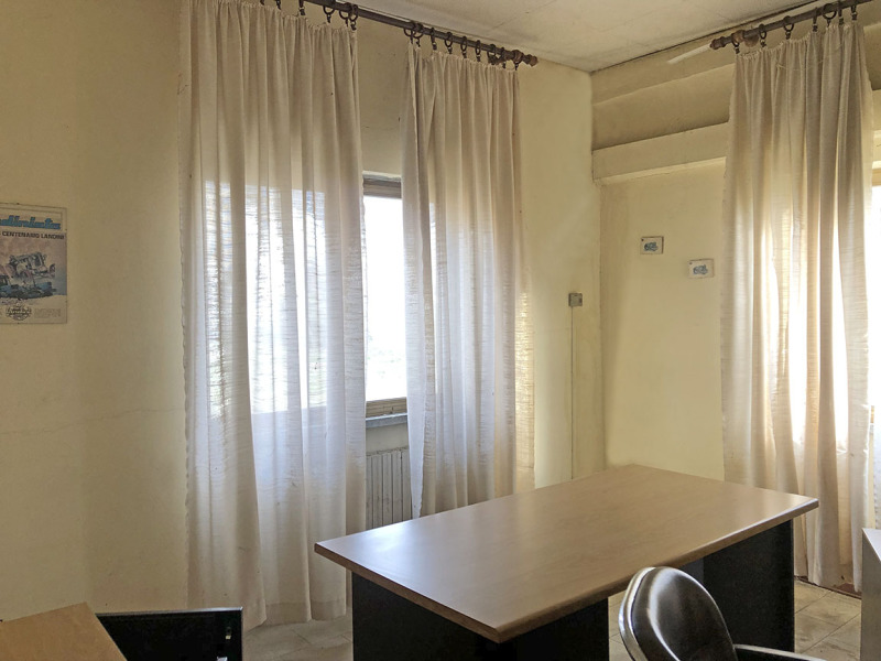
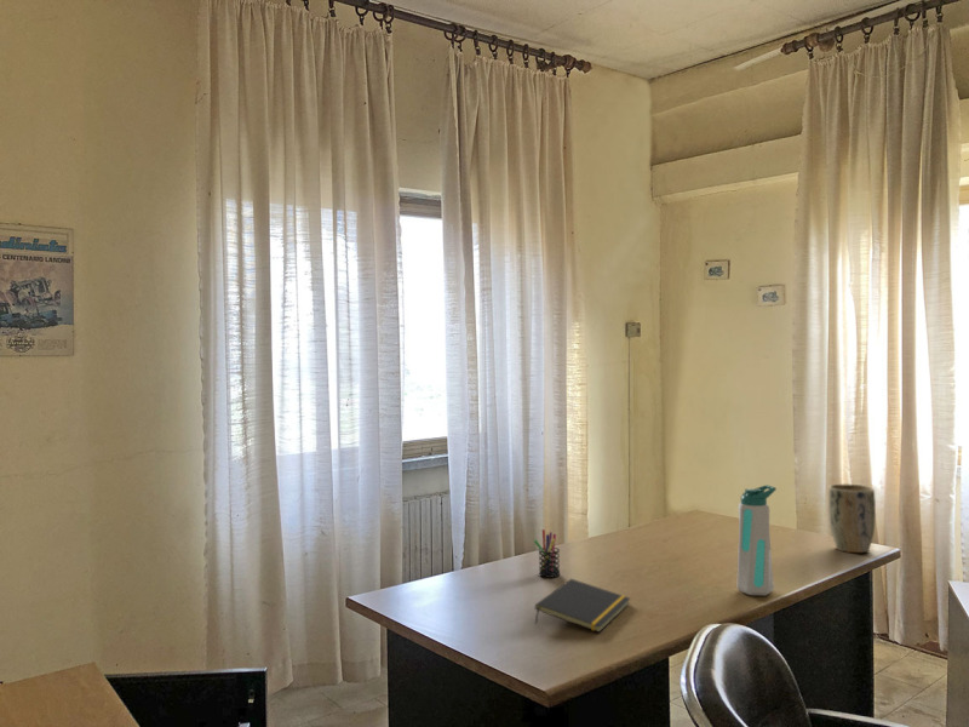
+ notepad [534,578,631,634]
+ plant pot [827,483,877,554]
+ water bottle [736,483,778,597]
+ pen holder [533,528,561,579]
